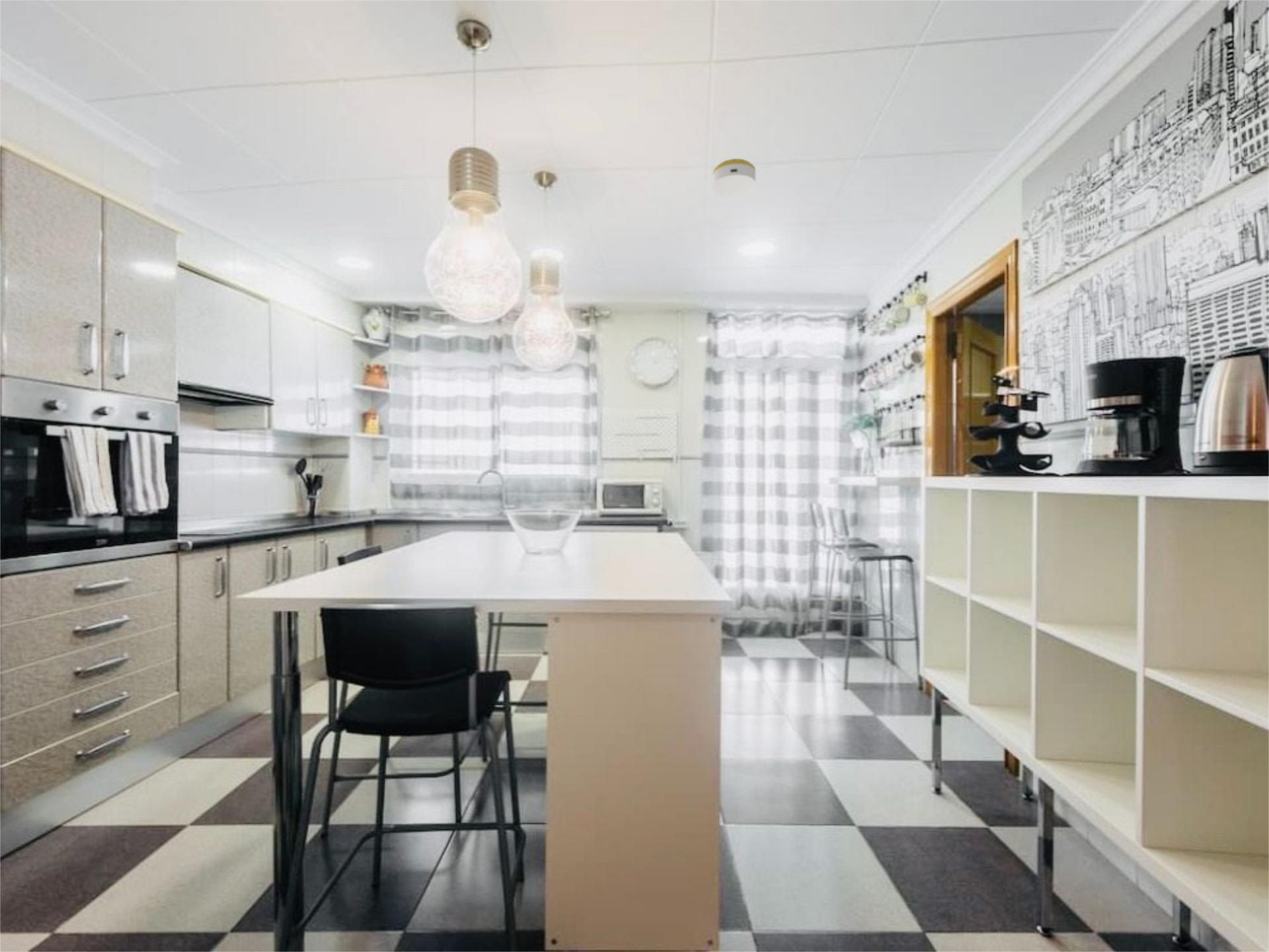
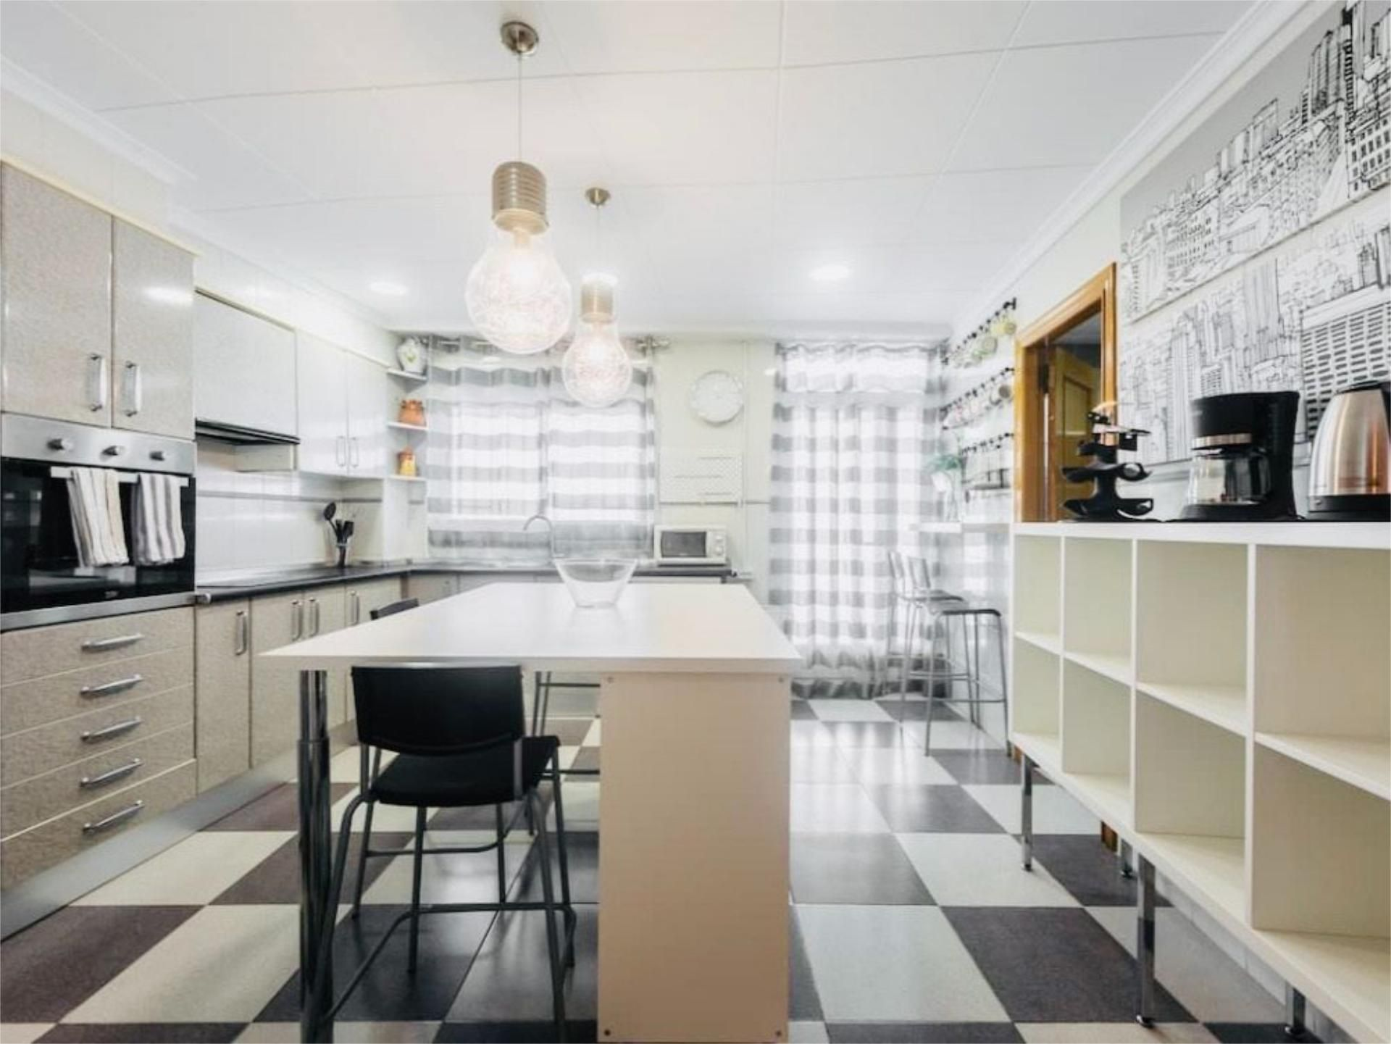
- smoke detector [712,158,756,196]
